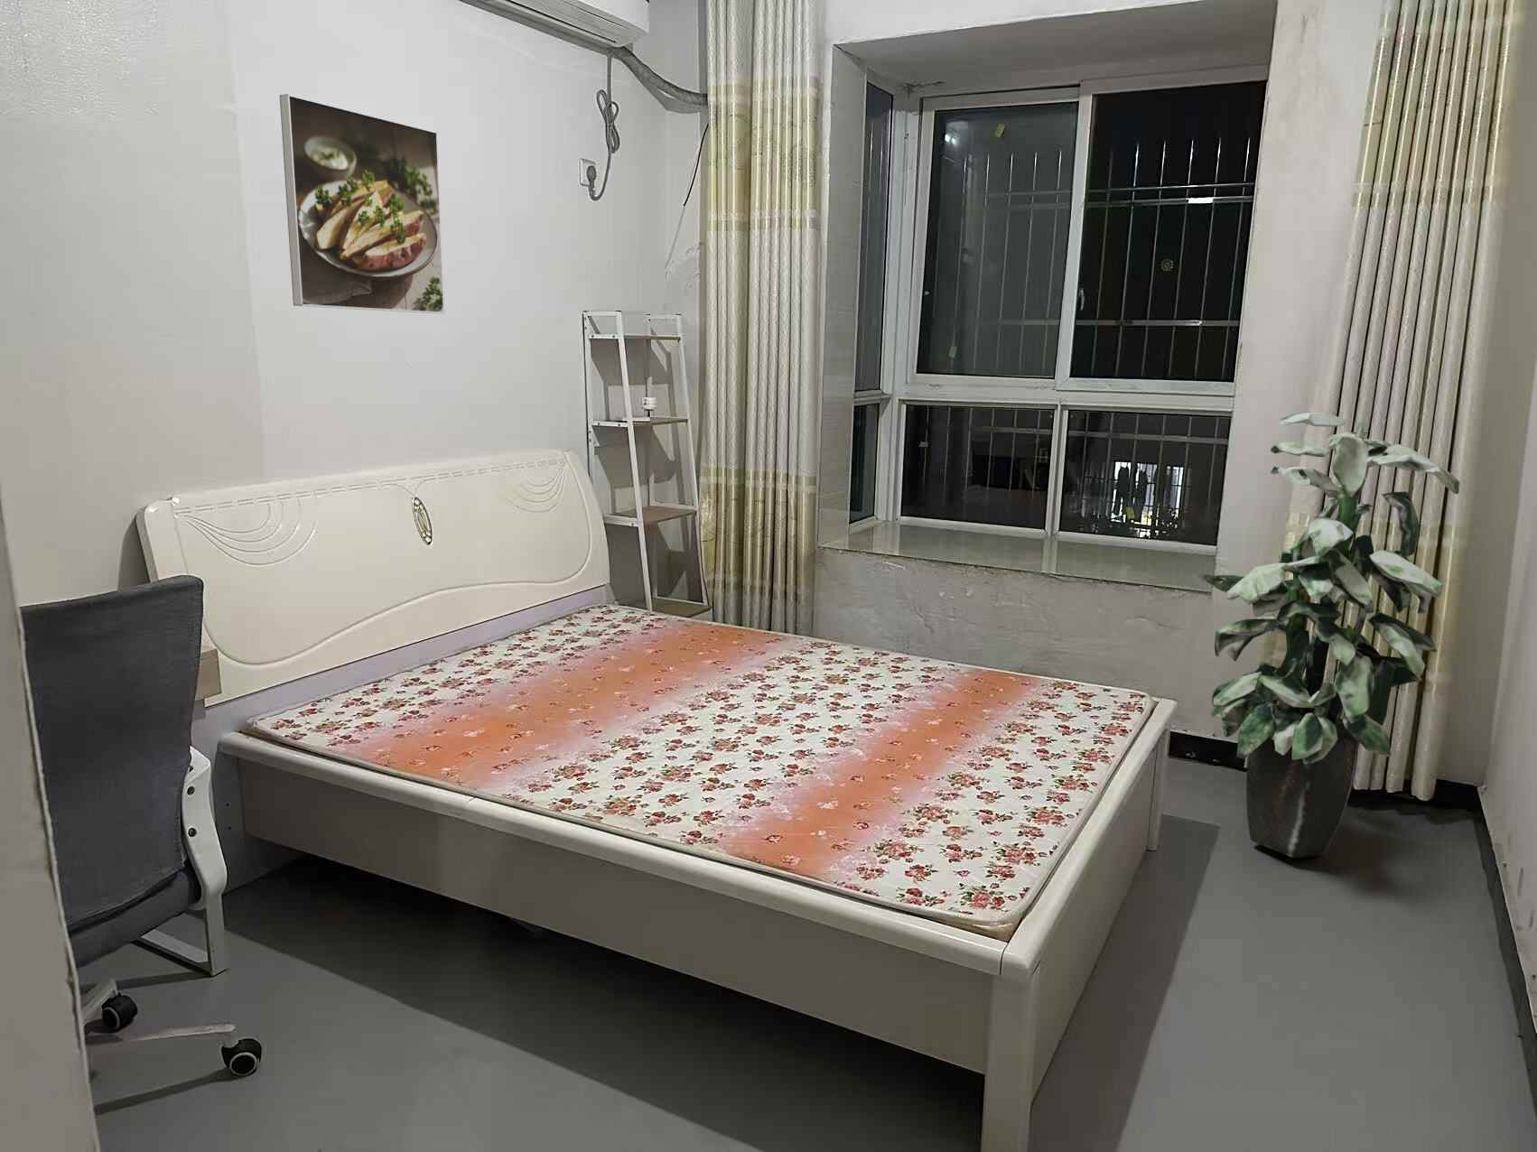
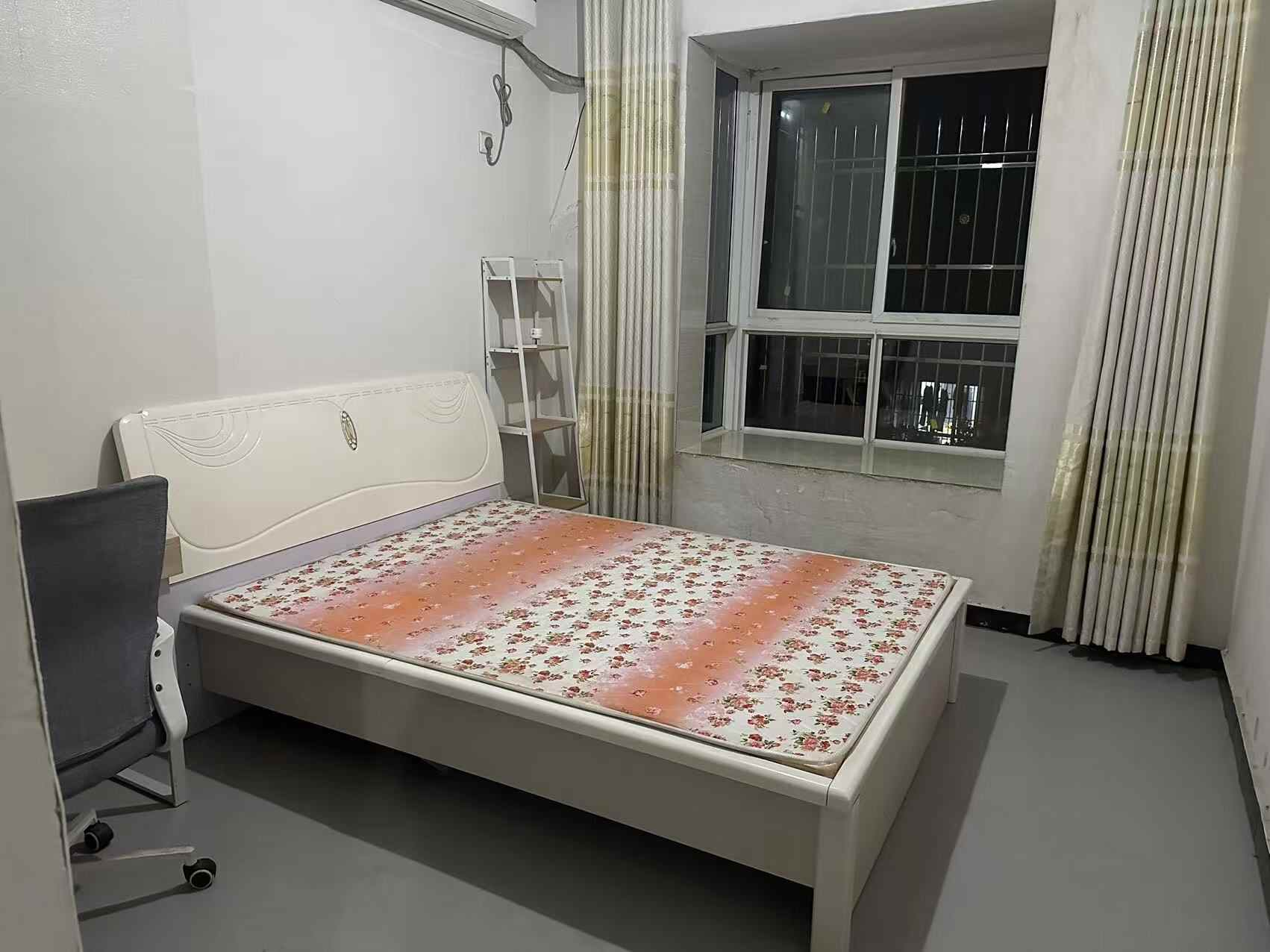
- indoor plant [1197,411,1461,859]
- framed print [280,93,445,315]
